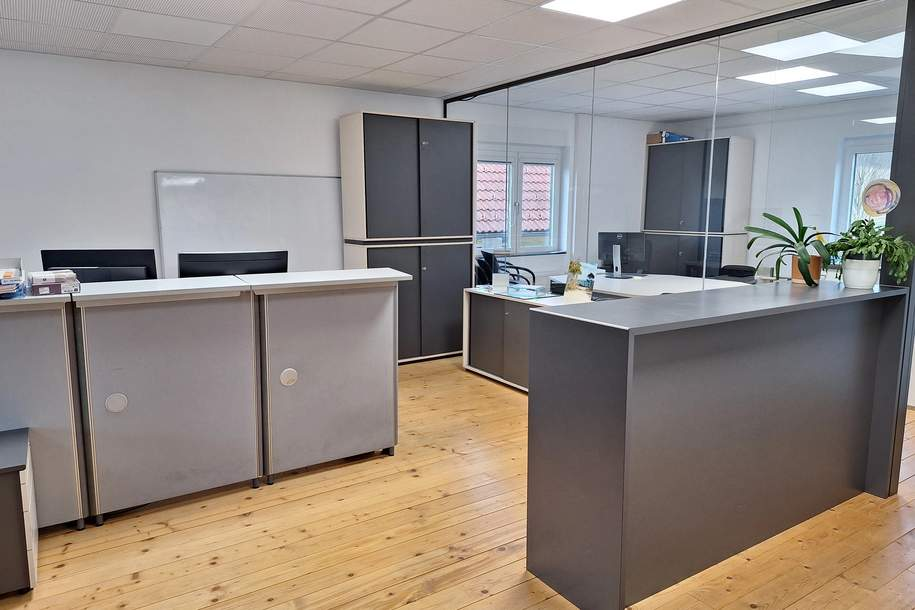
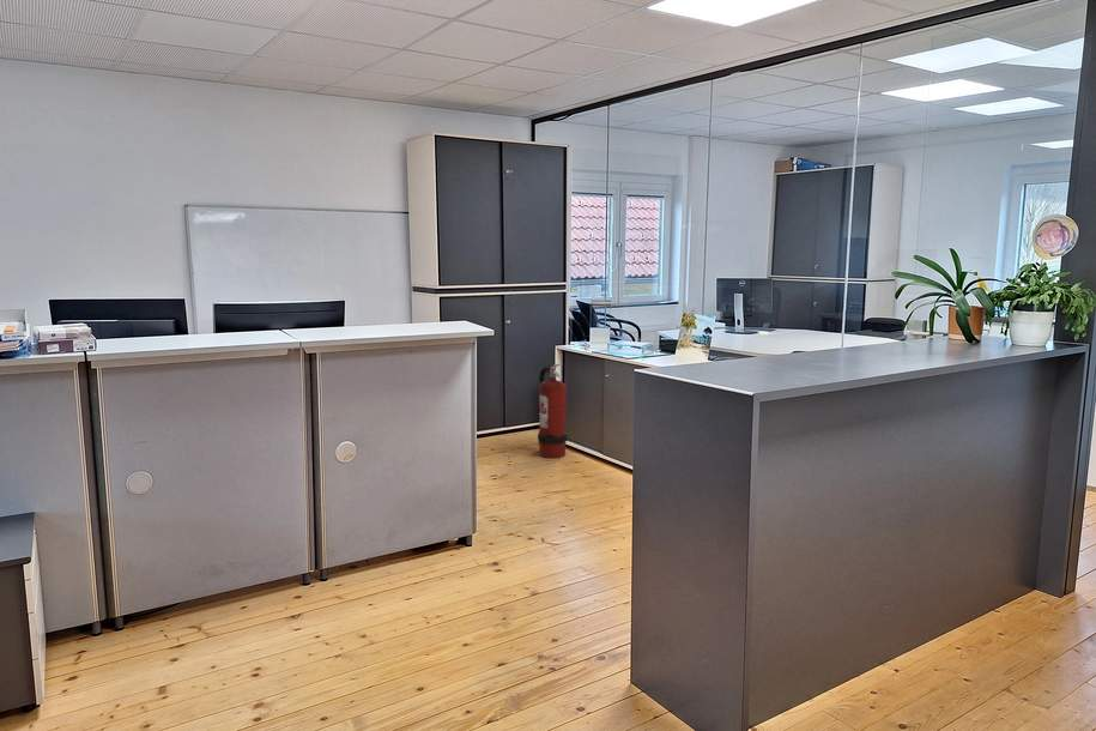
+ fire extinguisher [537,363,569,459]
